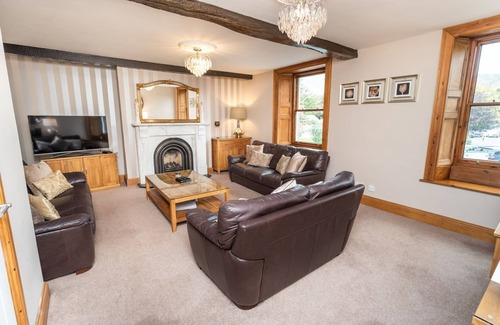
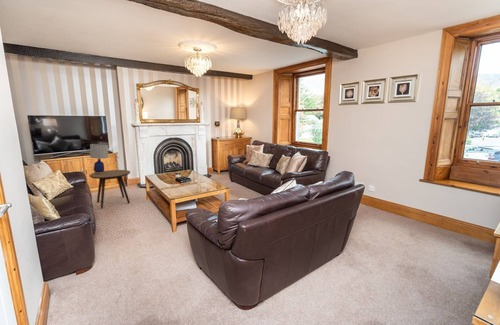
+ side table [88,169,131,210]
+ lamp [89,142,109,174]
